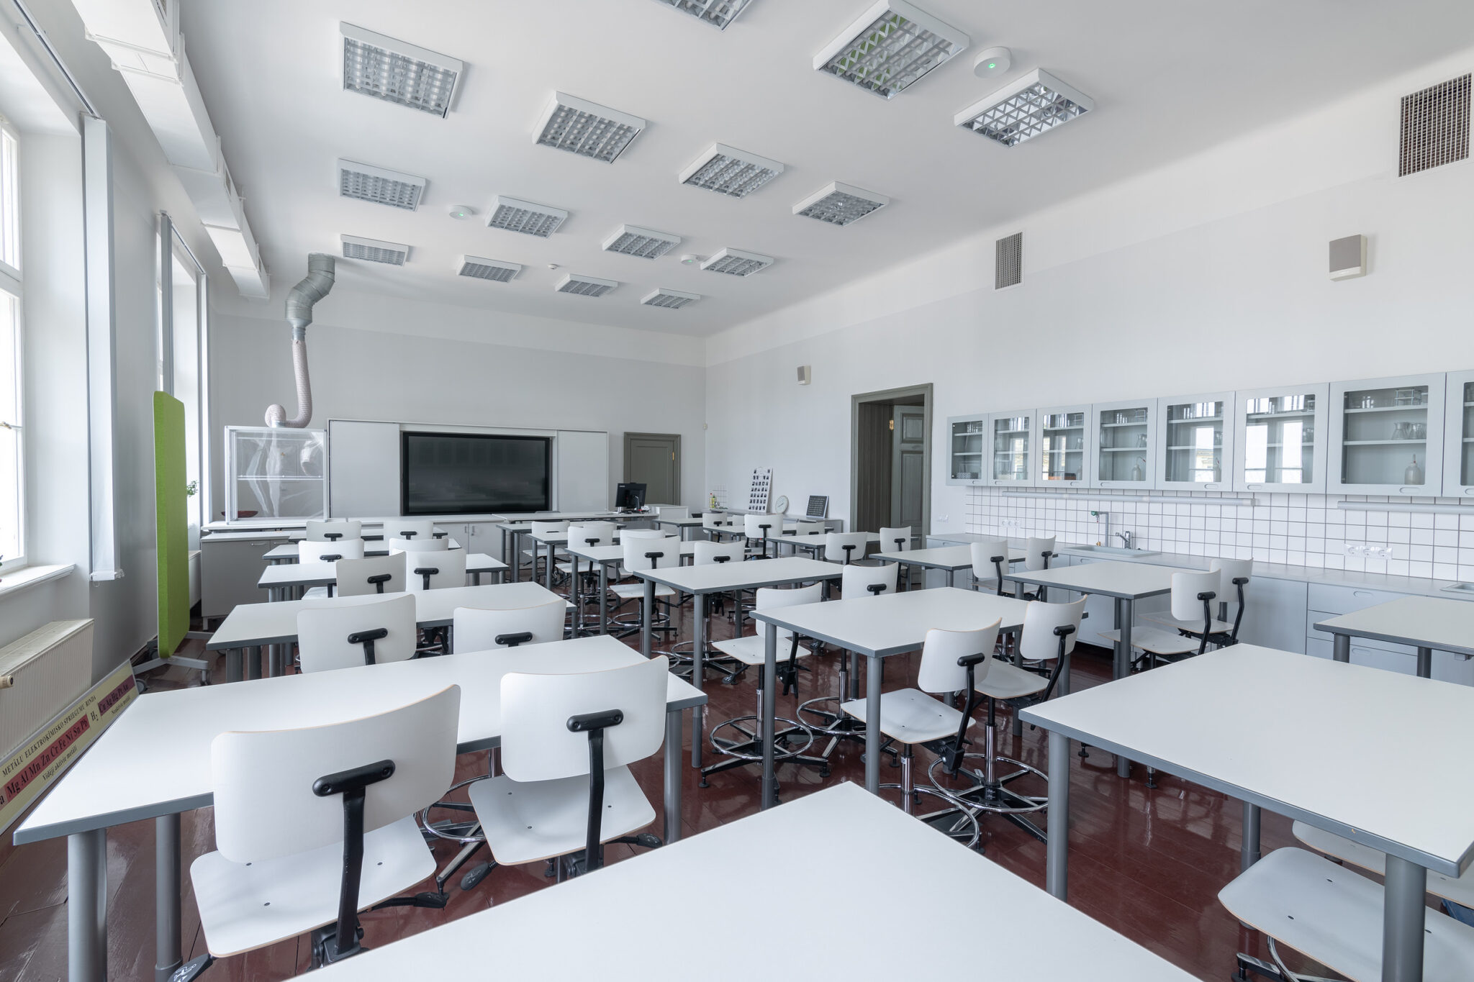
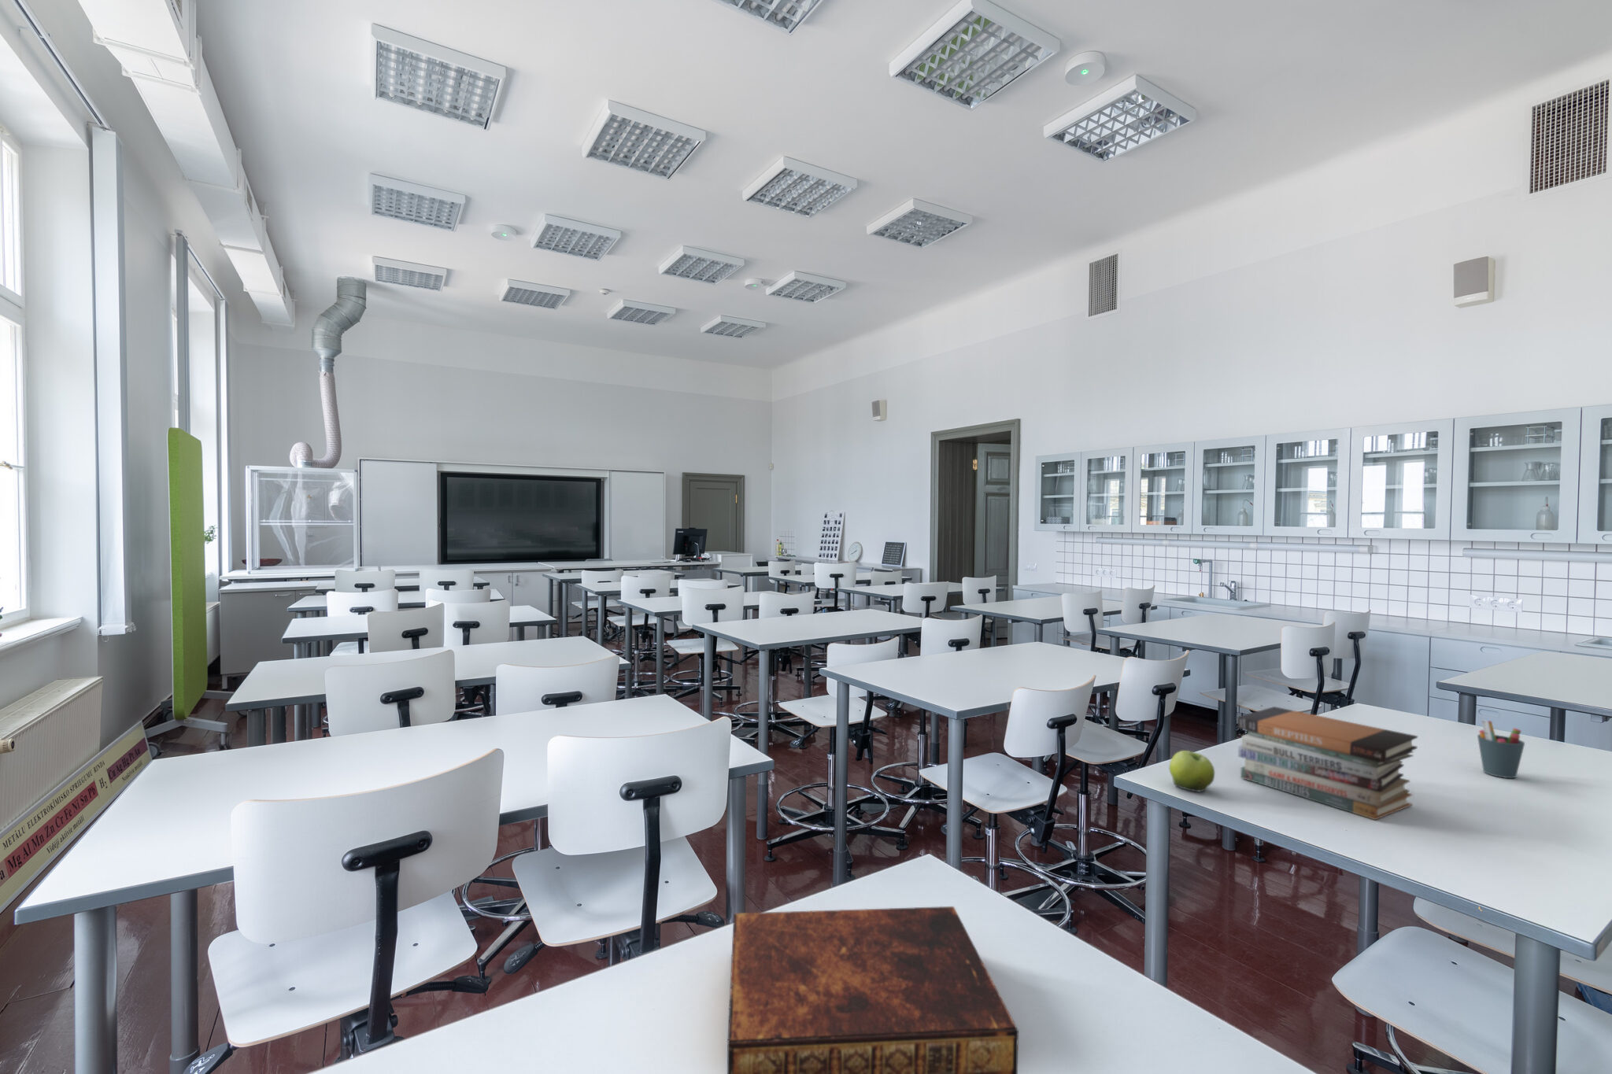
+ pen holder [1477,719,1526,779]
+ book [726,906,1019,1074]
+ fruit [1169,750,1215,792]
+ book stack [1237,706,1418,821]
